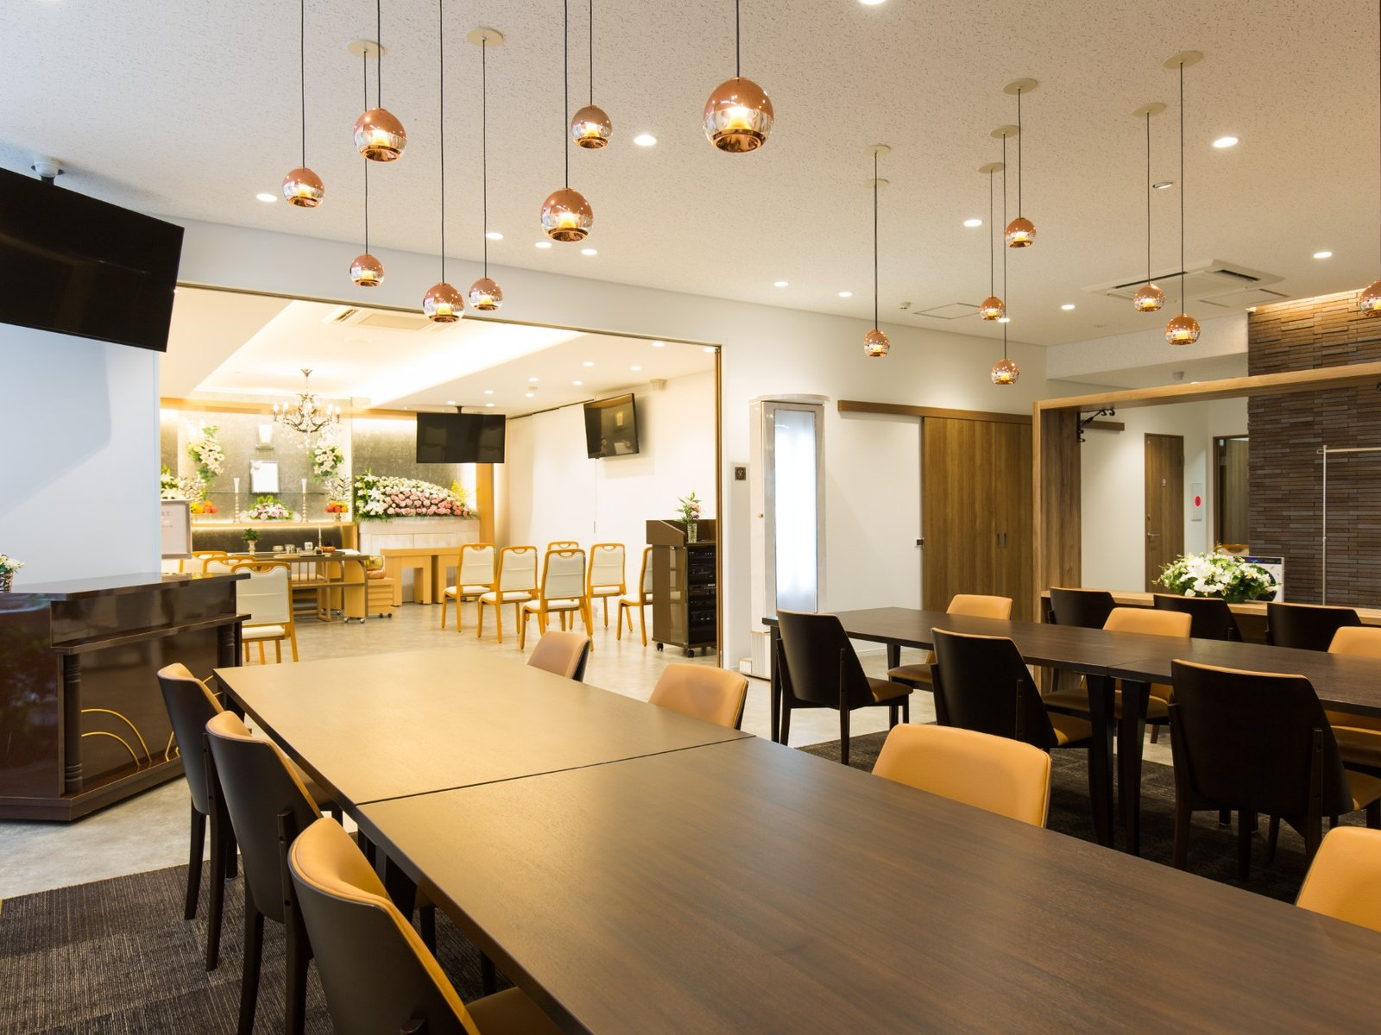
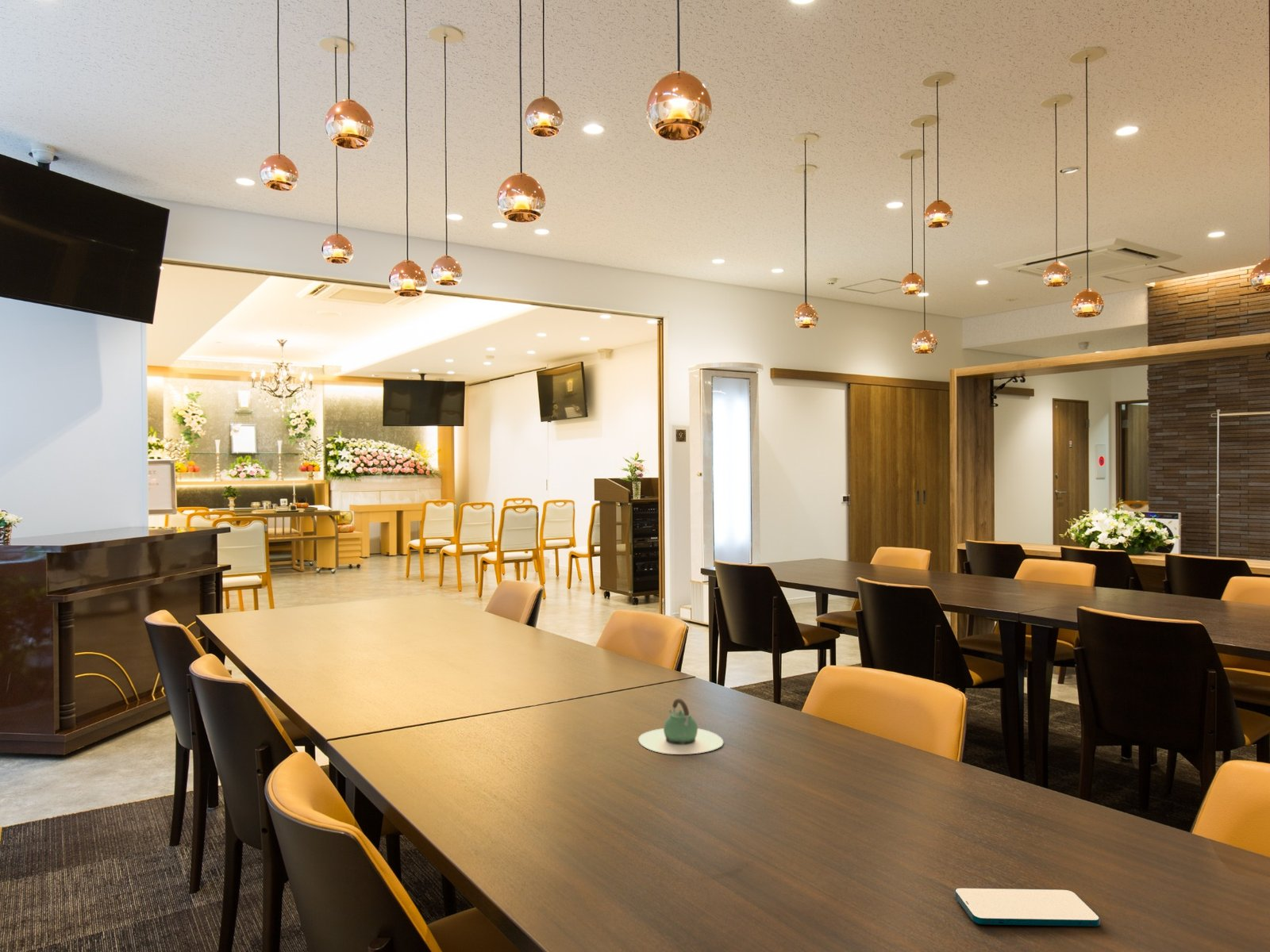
+ smartphone [954,887,1101,927]
+ teapot [637,697,724,755]
